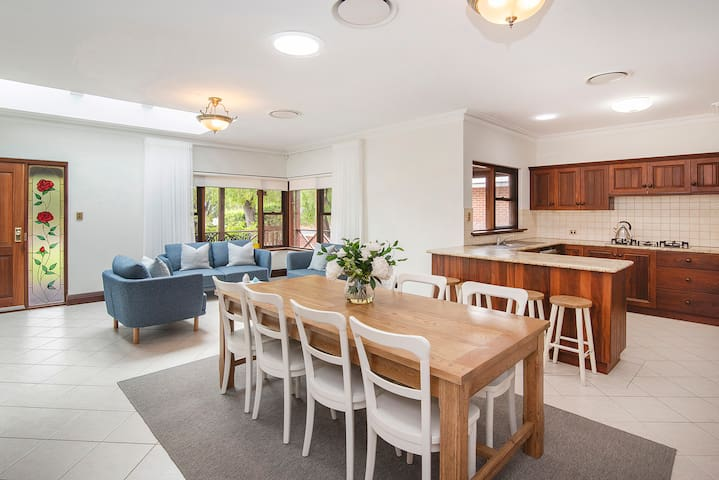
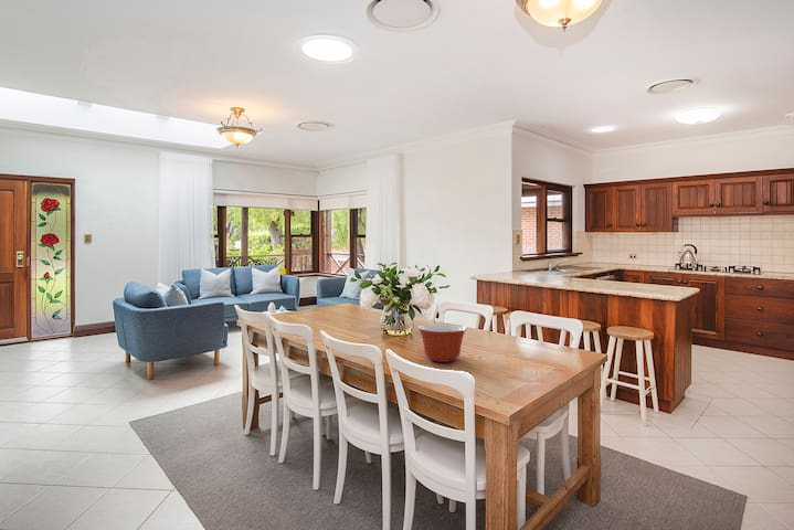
+ mixing bowl [416,322,468,363]
